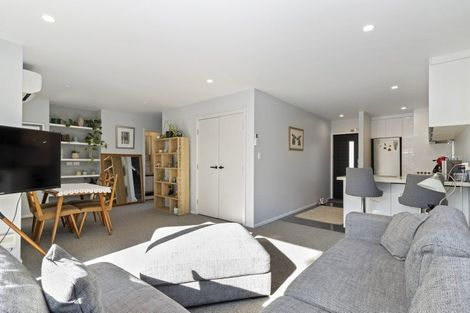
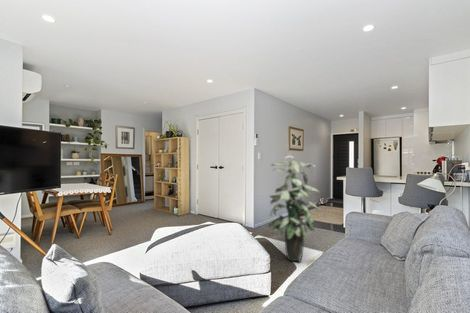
+ indoor plant [267,154,321,262]
